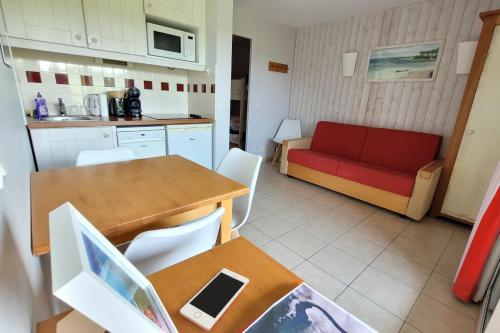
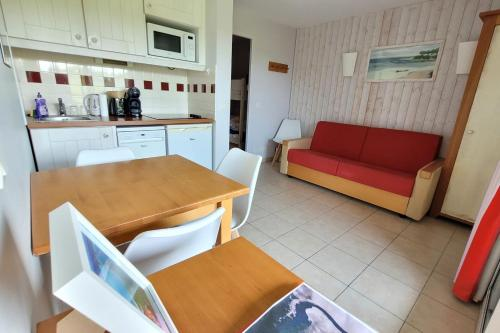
- cell phone [179,267,250,332]
